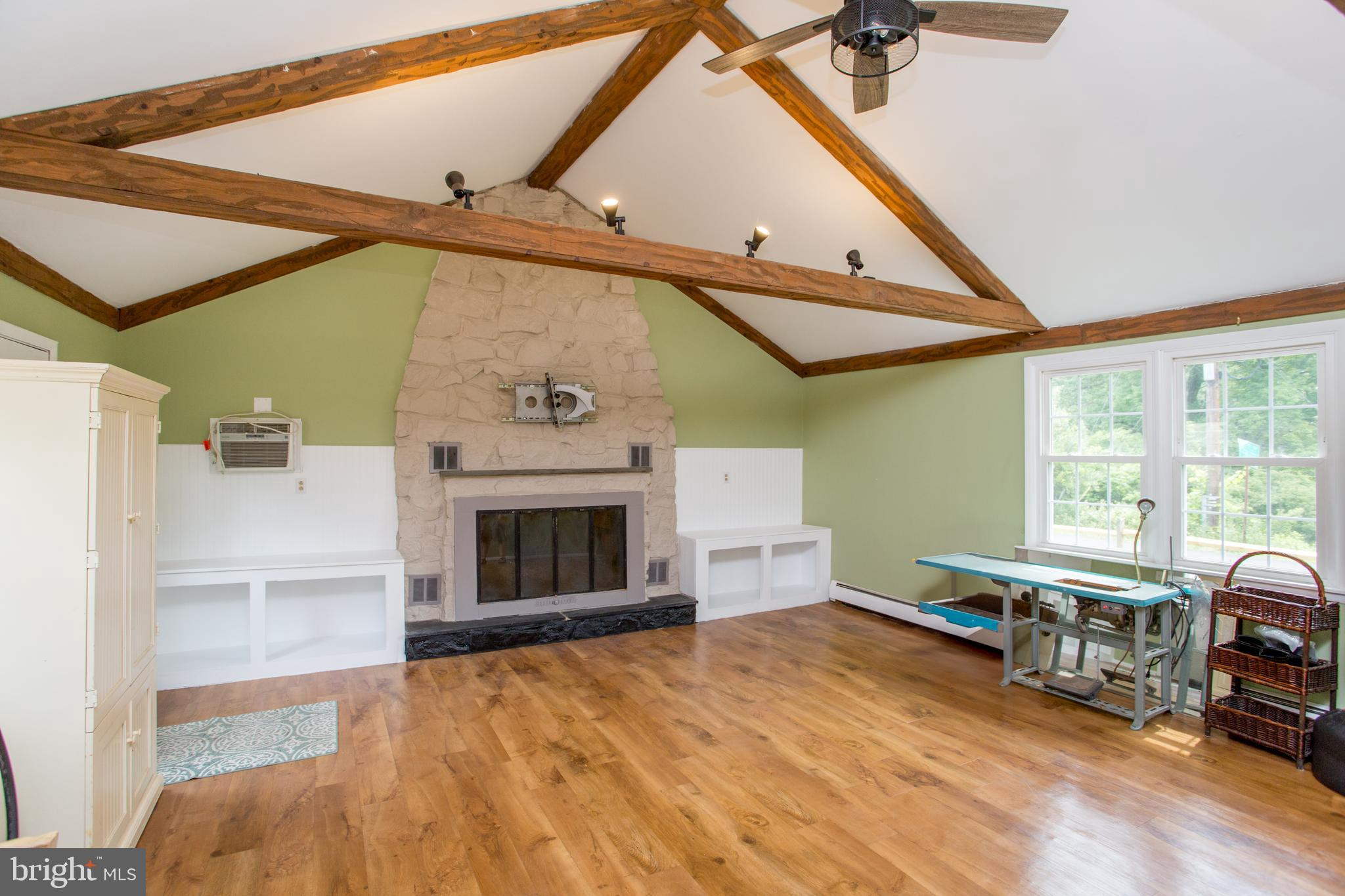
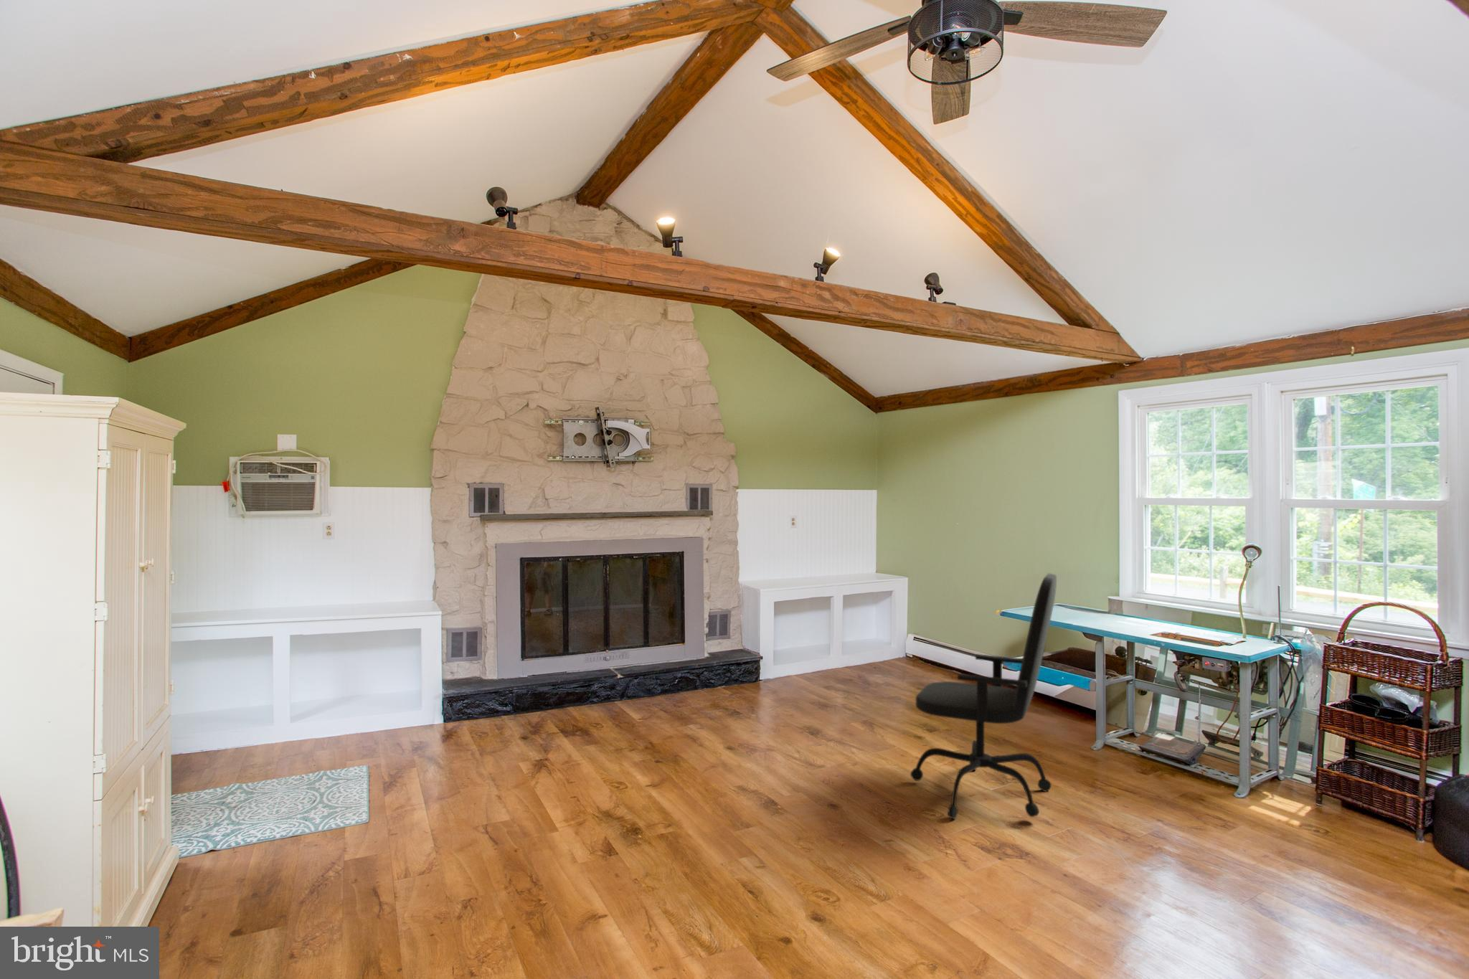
+ office chair [910,573,1057,819]
